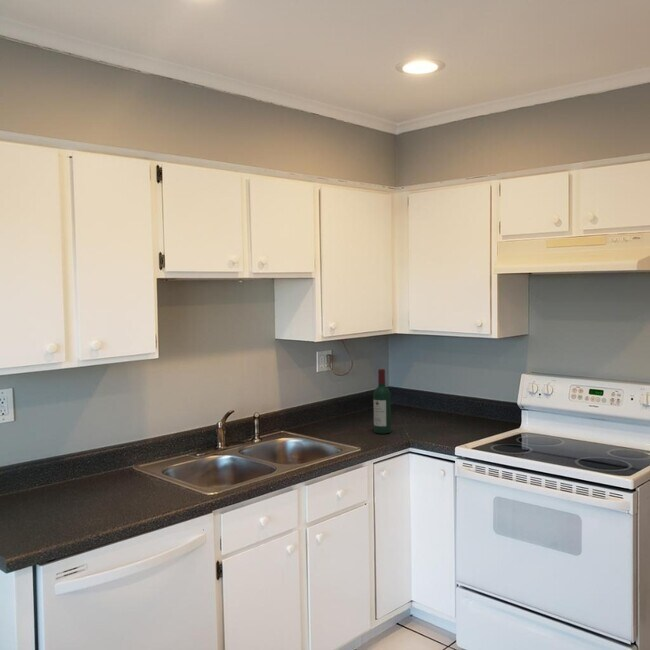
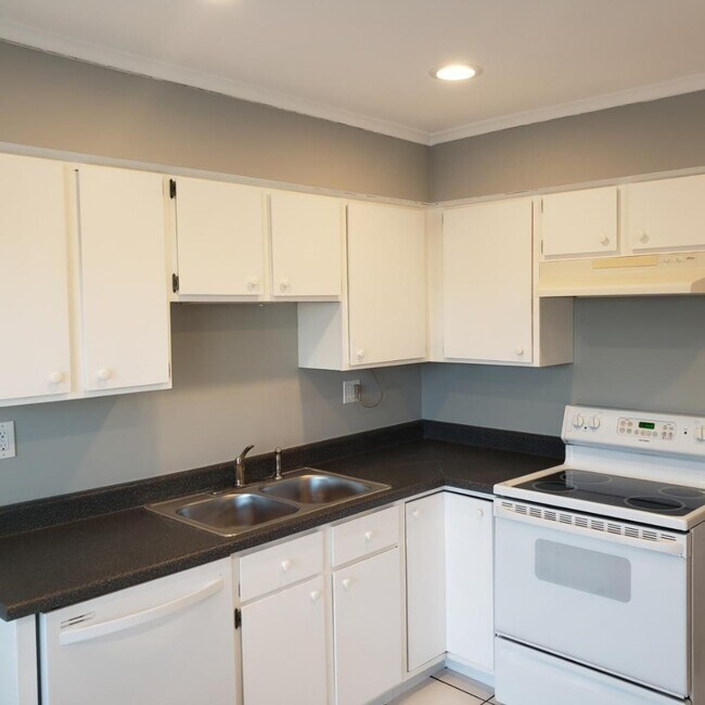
- wine bottle [373,368,392,435]
